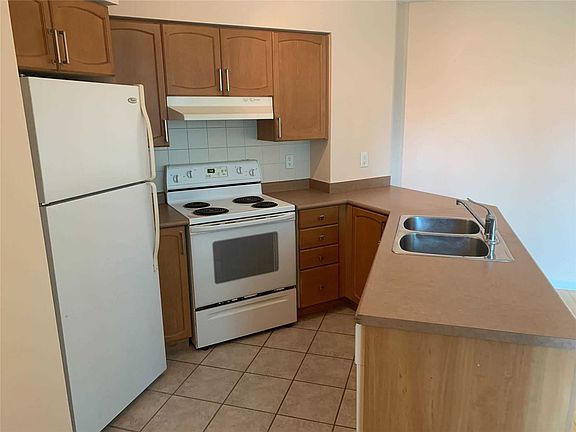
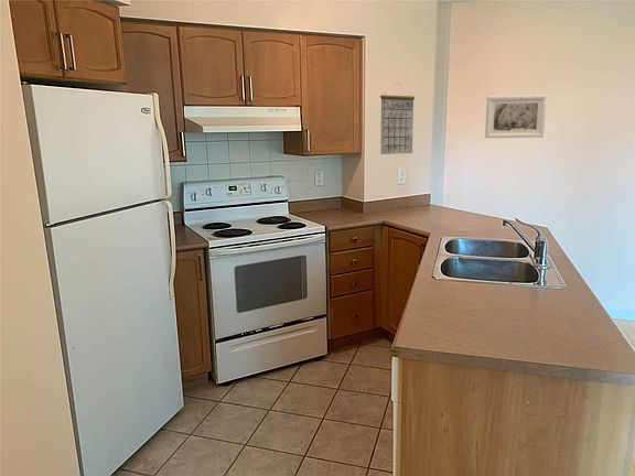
+ calendar [379,82,416,155]
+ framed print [484,94,548,139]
